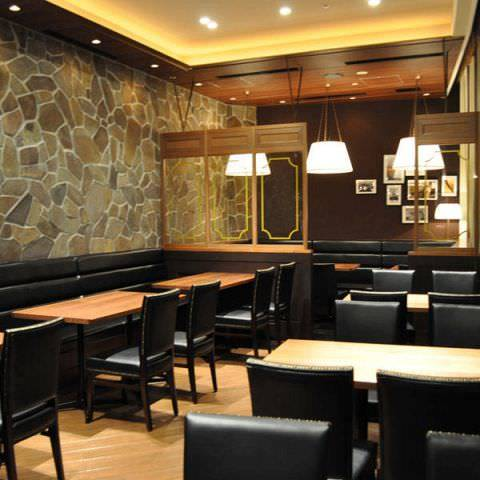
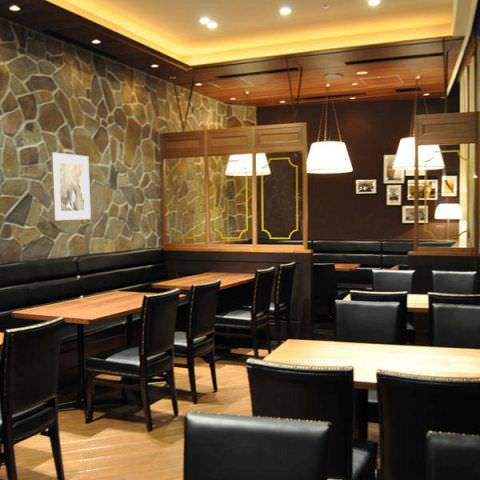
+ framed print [50,151,92,221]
